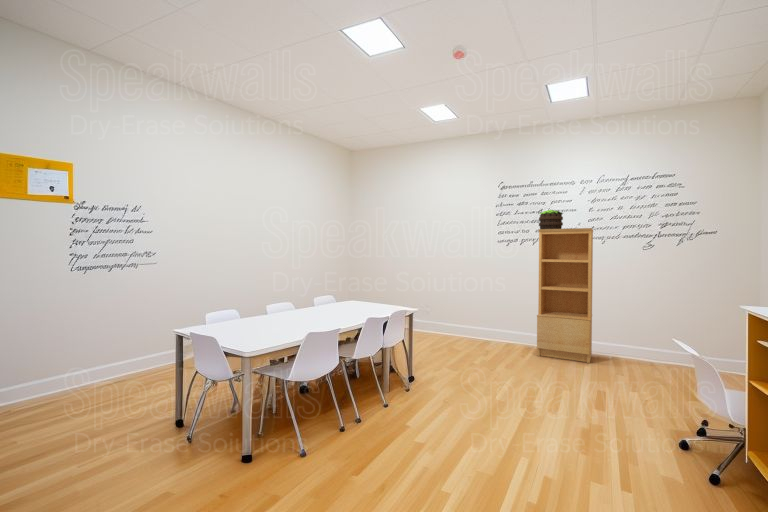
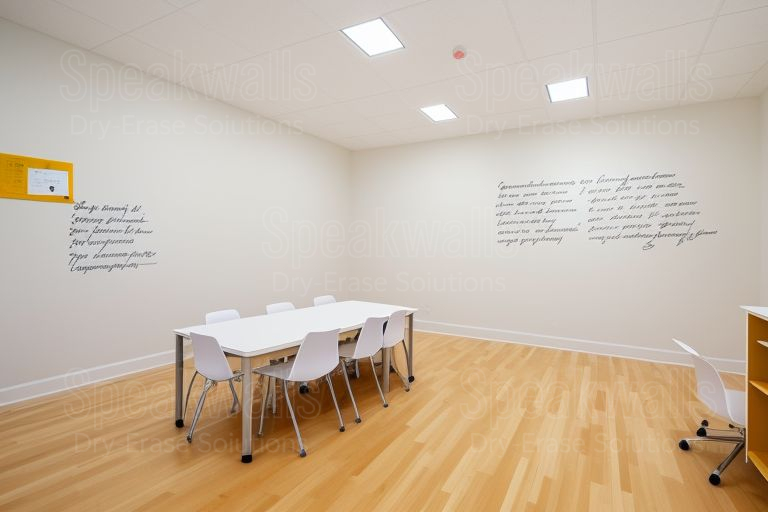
- potted plant [538,209,564,229]
- bookcase [536,227,594,364]
